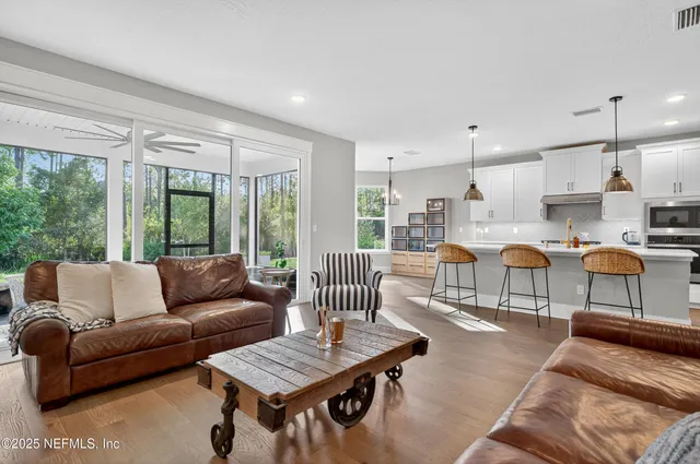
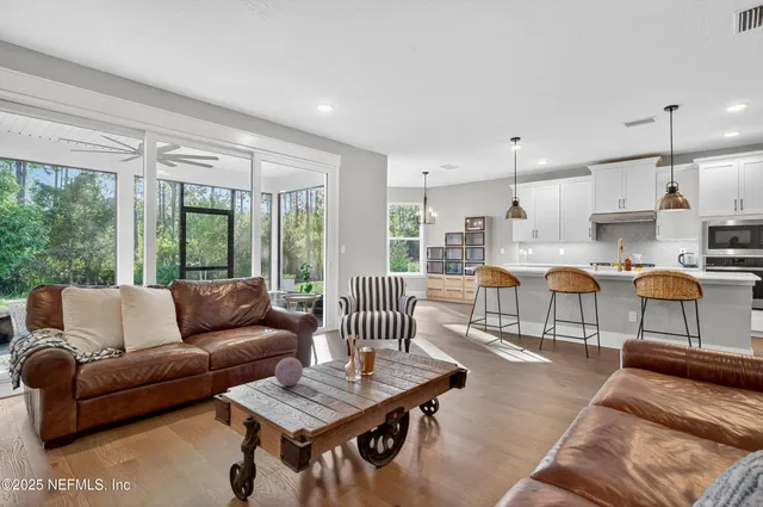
+ decorative orb [274,357,304,388]
